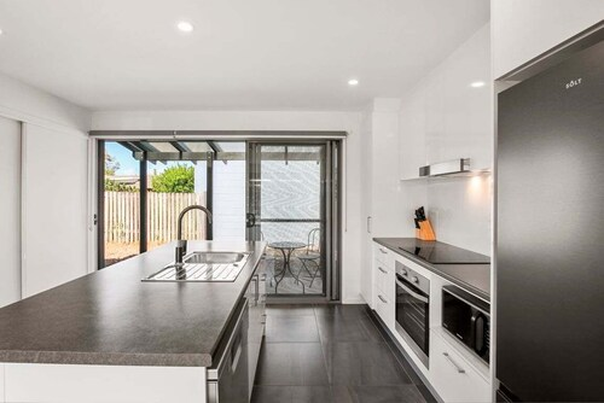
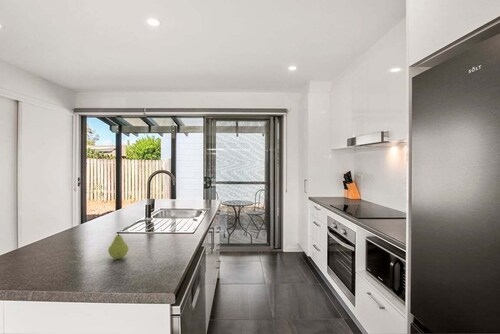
+ fruit [107,231,129,260]
